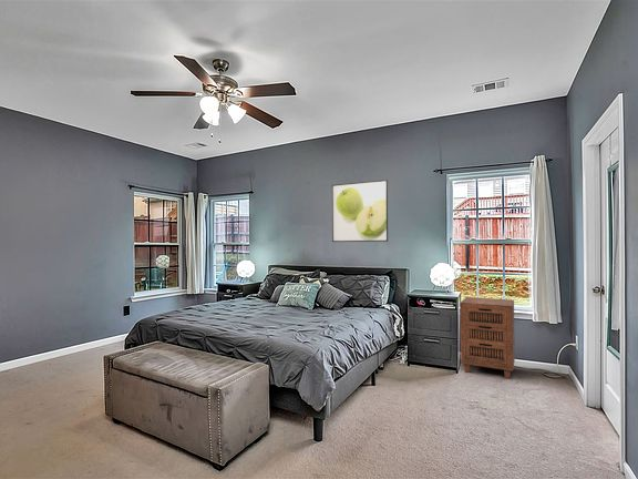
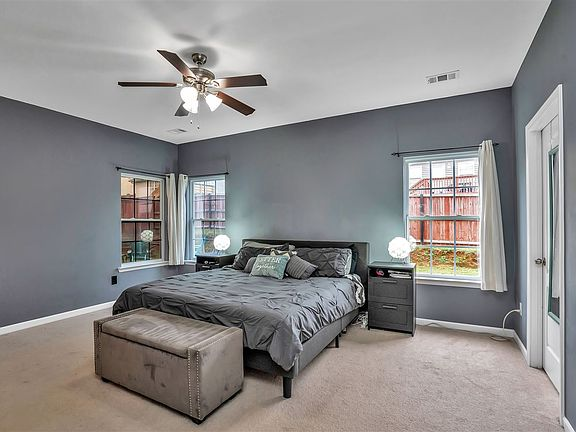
- cabinet [459,296,516,379]
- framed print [331,179,389,243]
